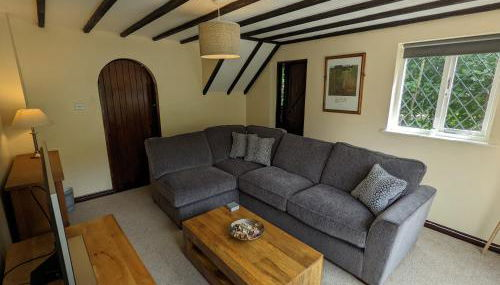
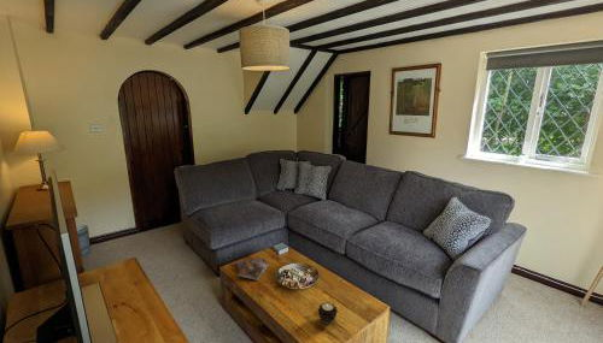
+ candle [317,301,339,325]
+ booklet [235,256,270,282]
